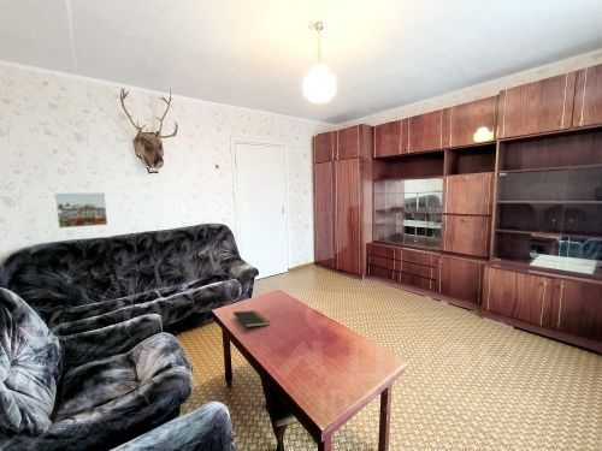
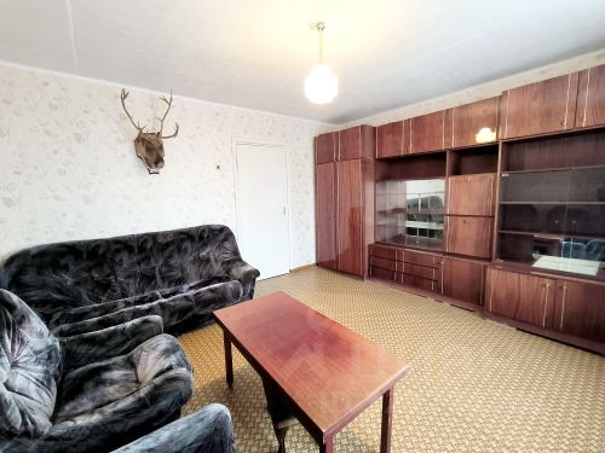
- notepad [231,309,271,332]
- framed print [54,192,108,230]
